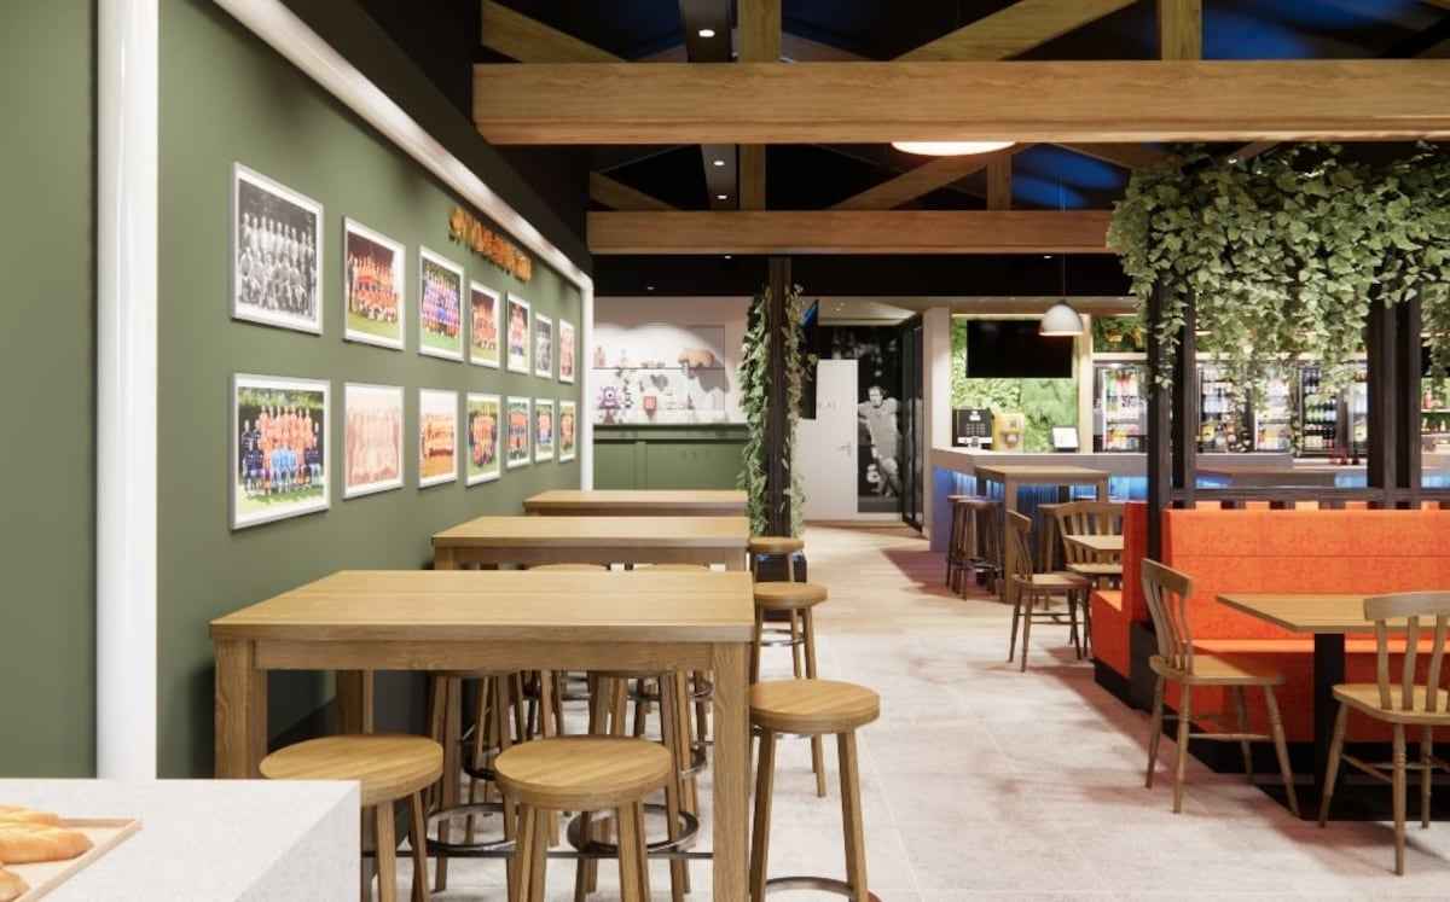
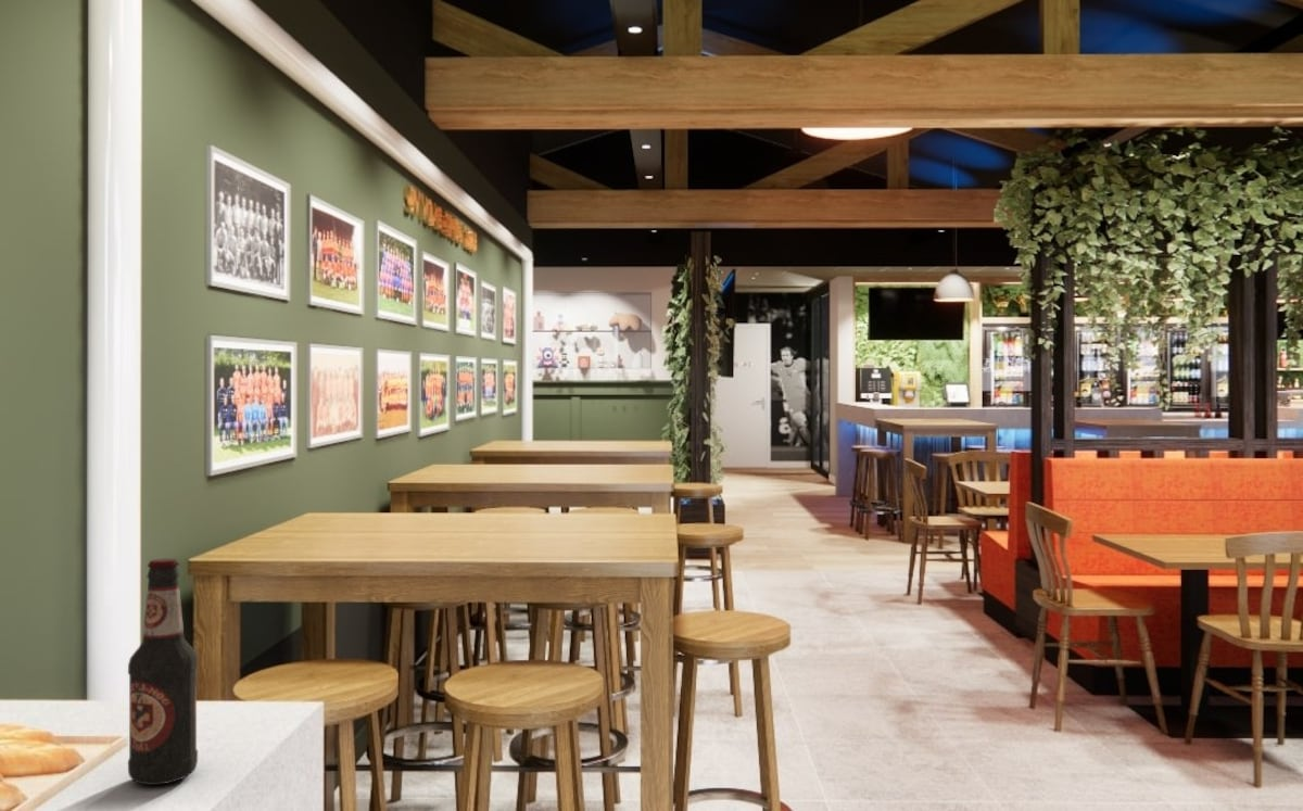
+ bottle [127,557,199,786]
